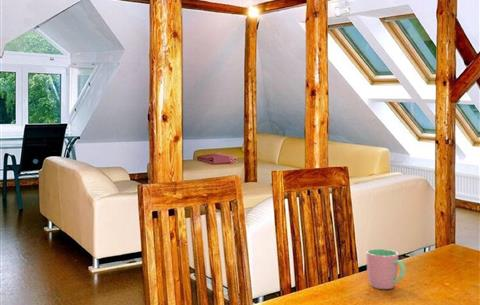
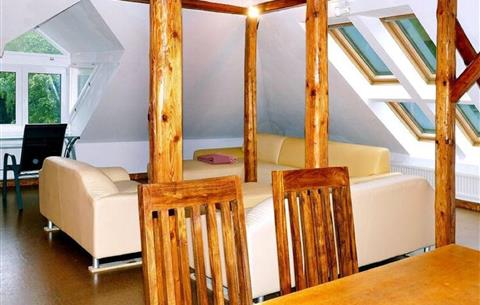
- cup [366,248,407,290]
